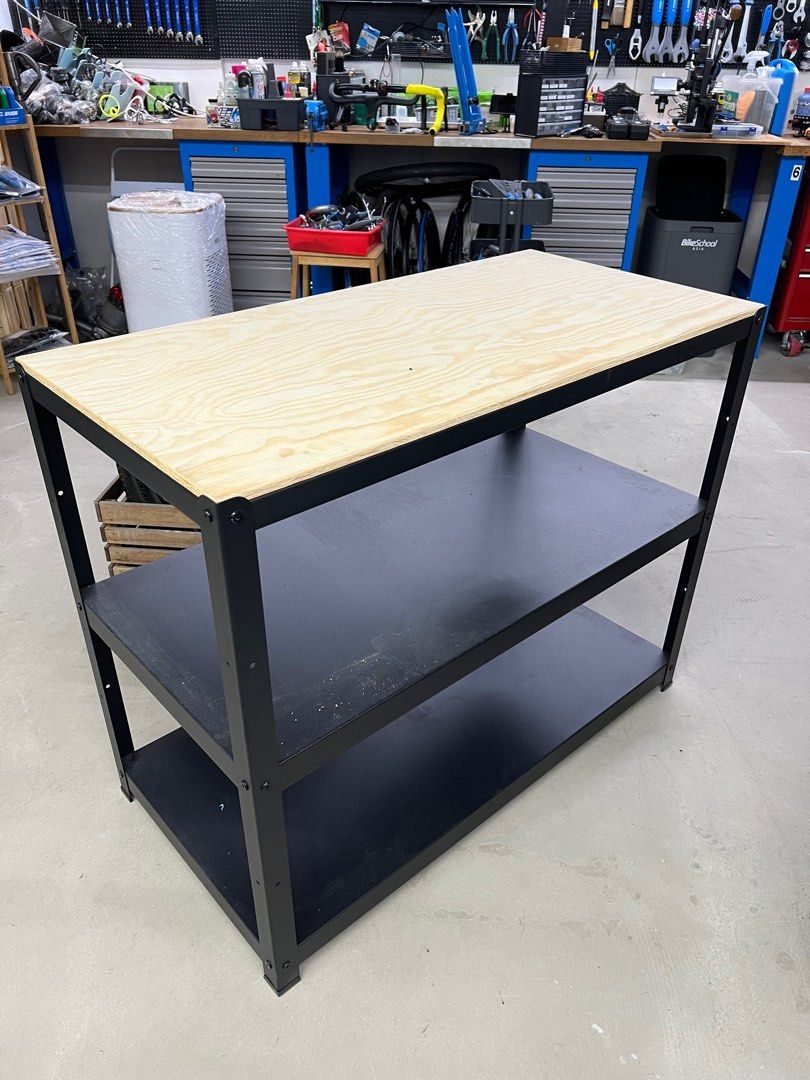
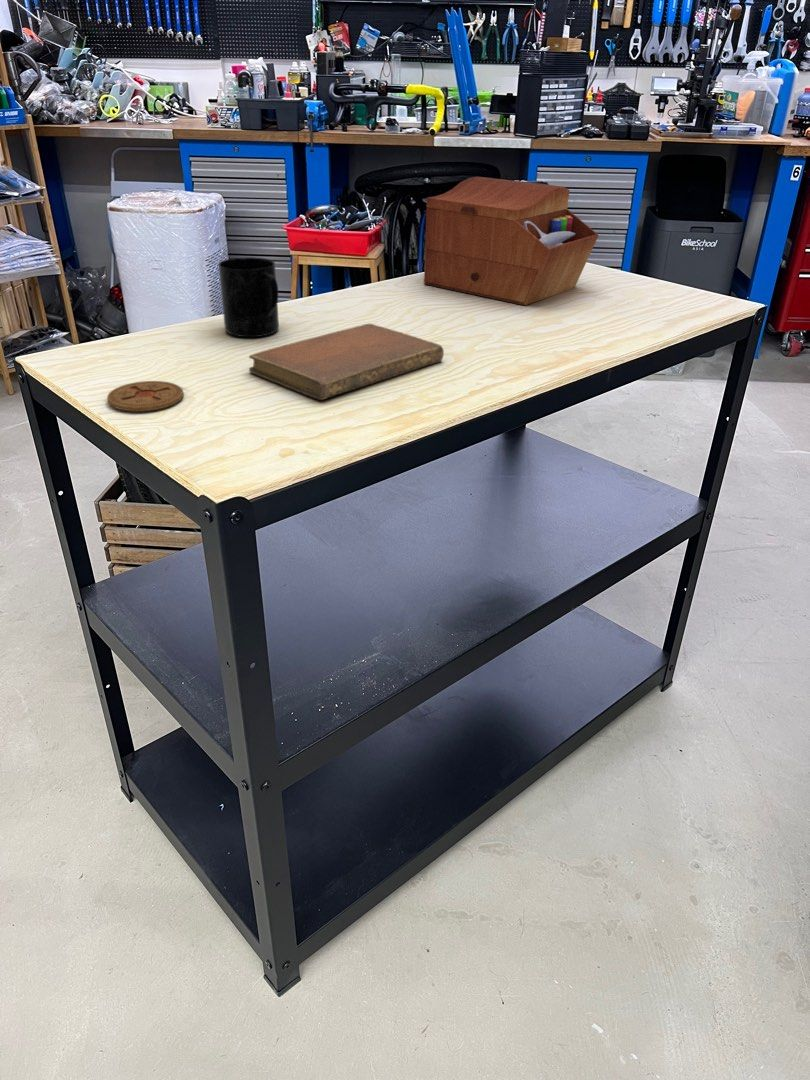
+ sewing box [423,176,600,306]
+ coaster [106,380,185,412]
+ notebook [248,323,445,401]
+ mug [217,257,280,338]
